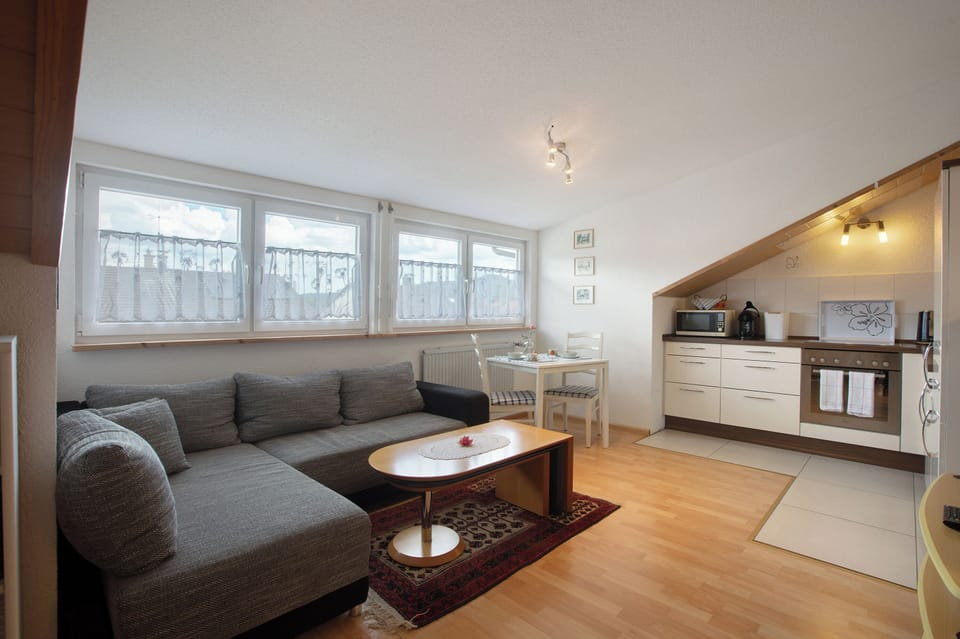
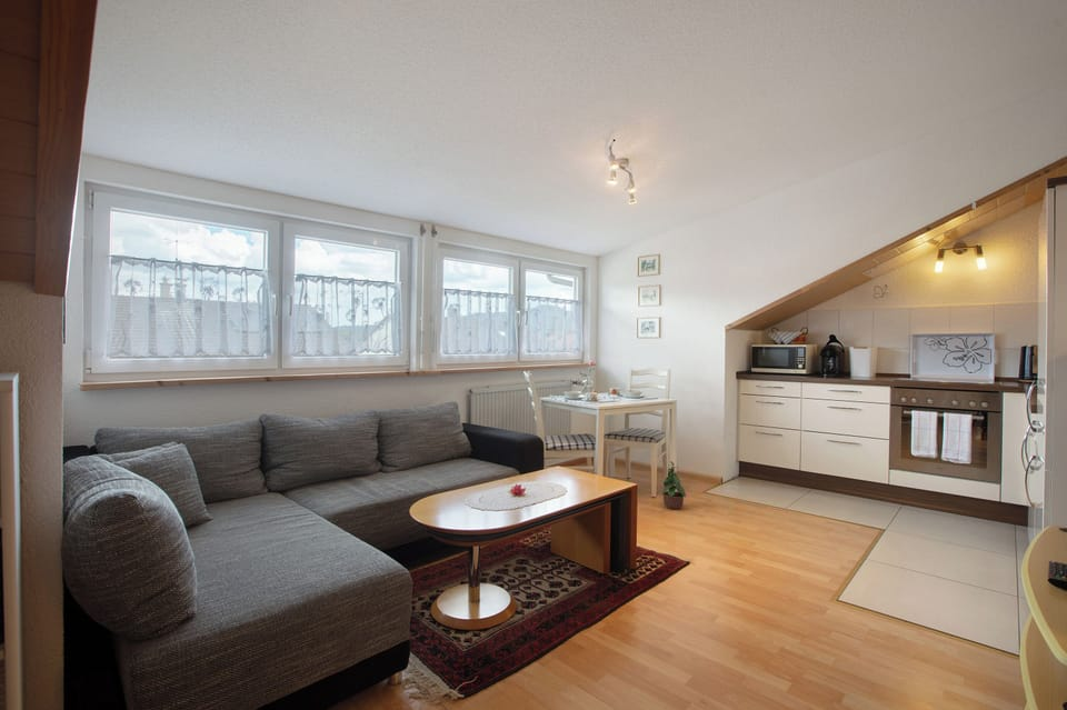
+ potted plant [660,460,687,510]
